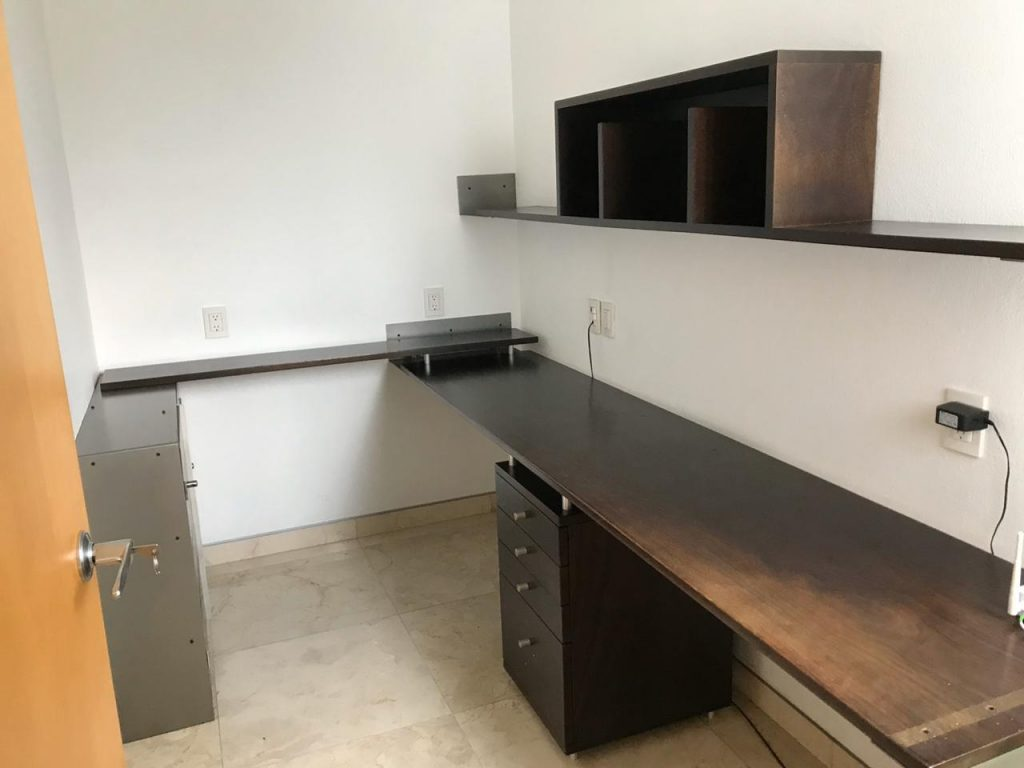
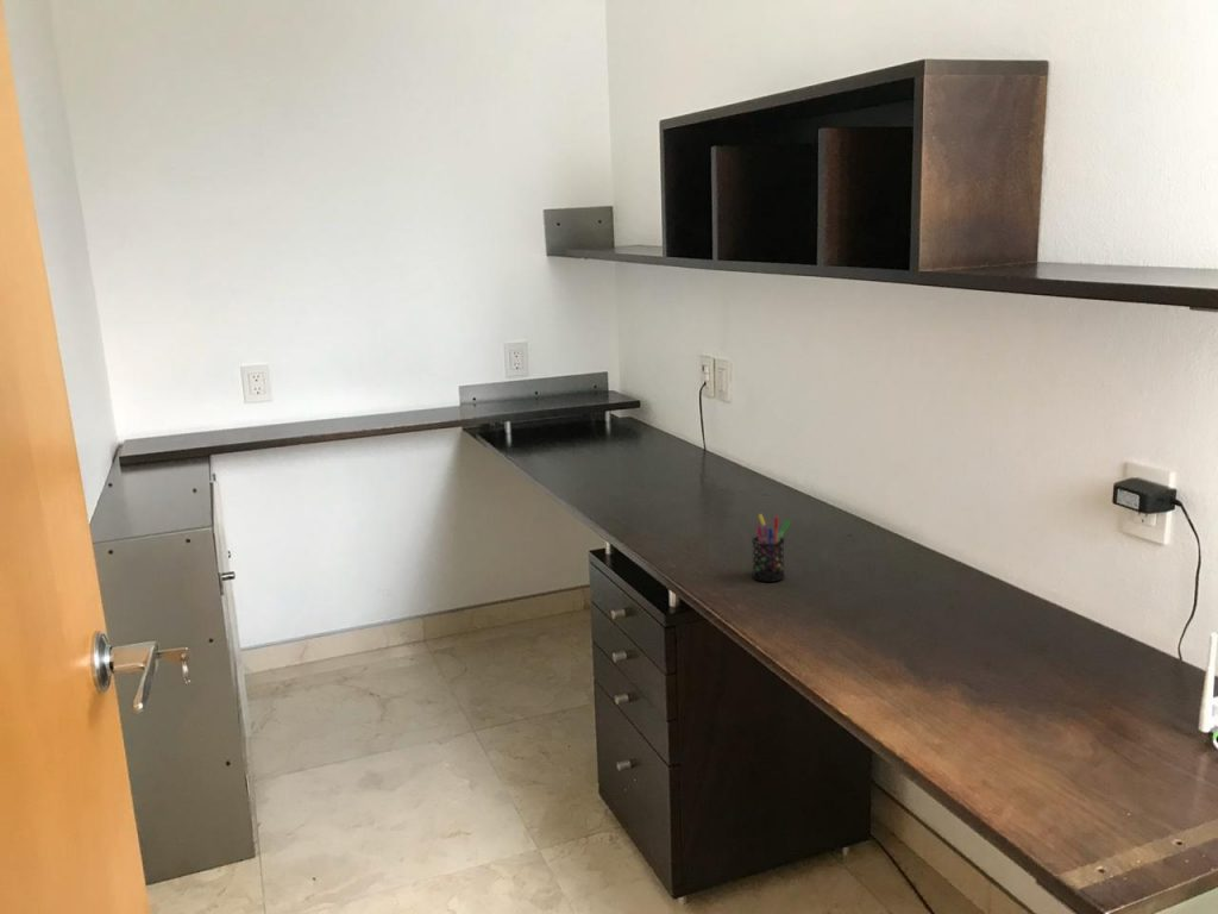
+ pen holder [751,513,792,583]
